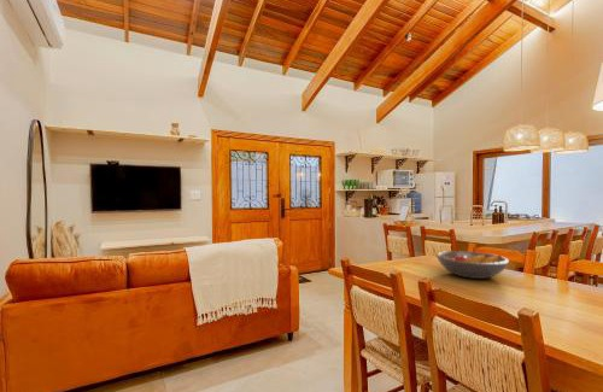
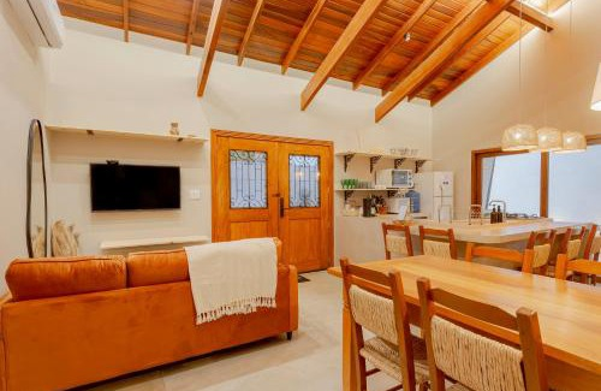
- fruit bowl [435,250,510,280]
